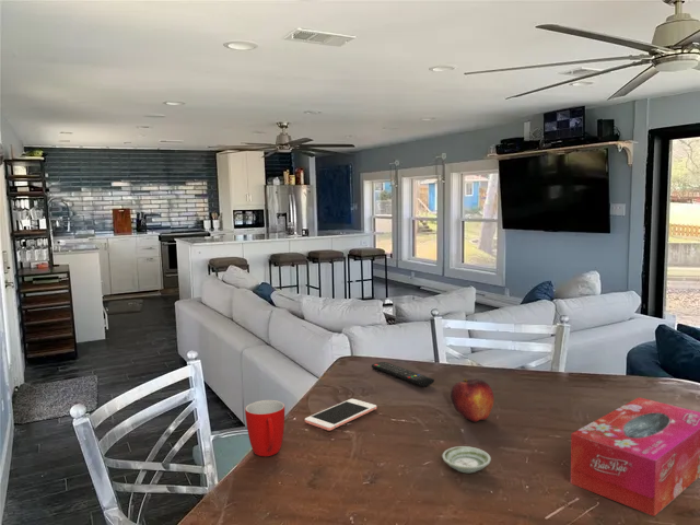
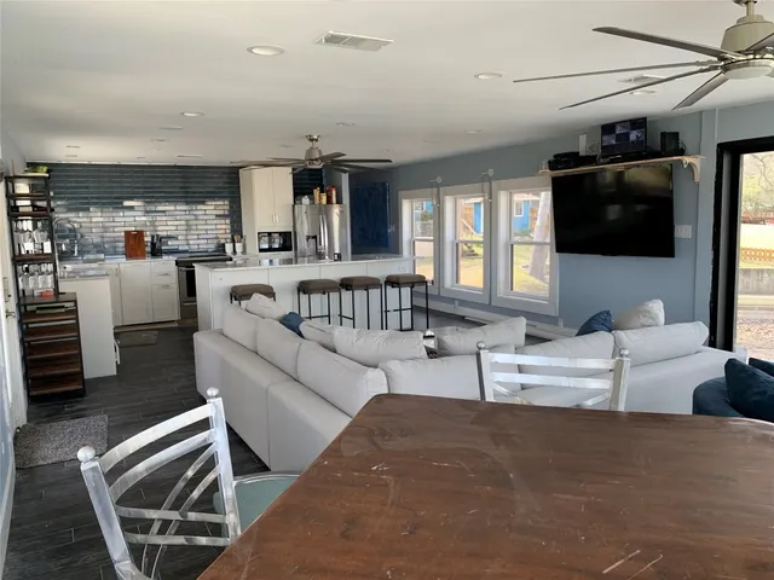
- cell phone [304,398,377,432]
- fruit [450,377,495,423]
- tissue box [570,396,700,517]
- saucer [441,445,492,474]
- mug [244,399,285,457]
- remote control [371,361,435,387]
